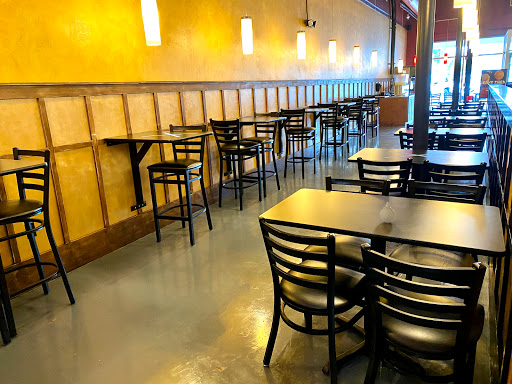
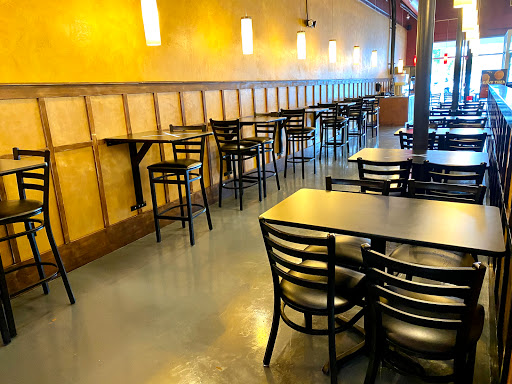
- vase [379,201,397,224]
